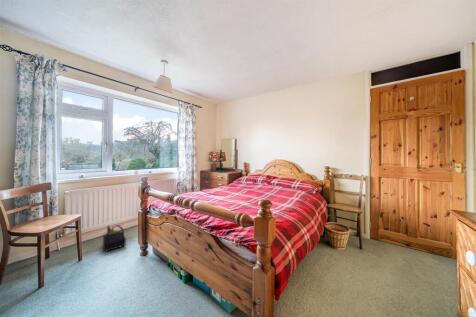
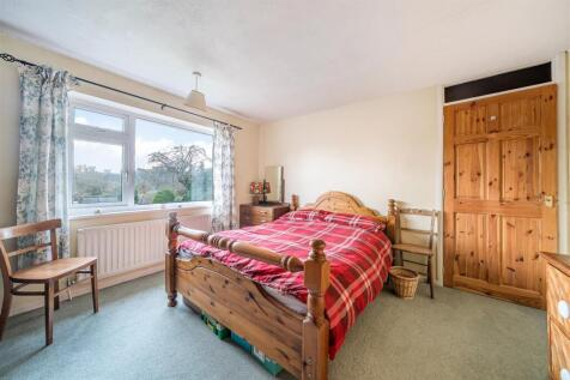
- backpack [101,224,127,253]
